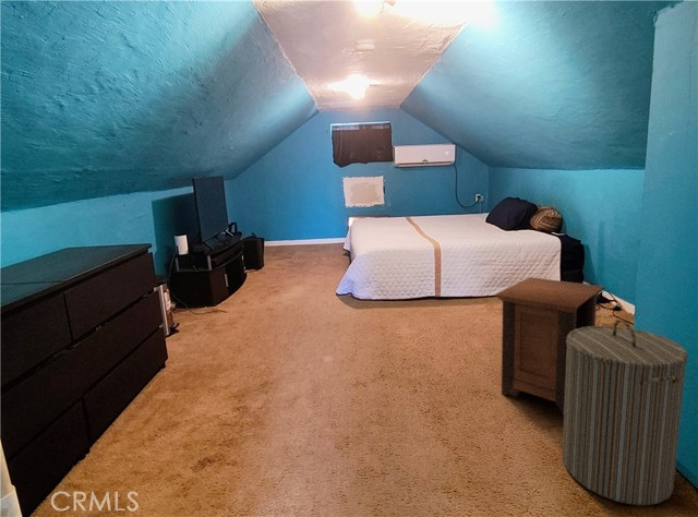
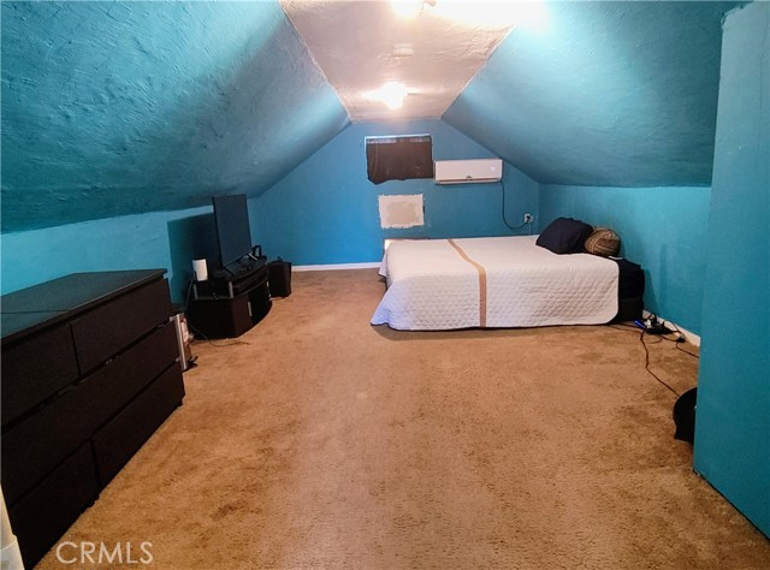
- laundry hamper [562,318,688,506]
- nightstand [494,276,605,417]
